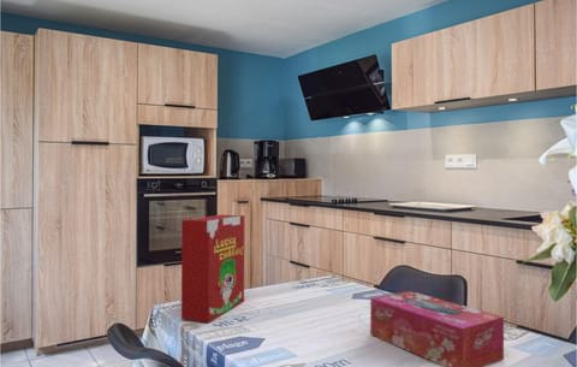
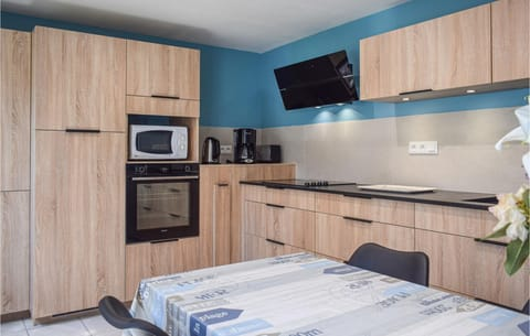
- cereal box [180,214,245,324]
- tissue box [369,290,505,367]
